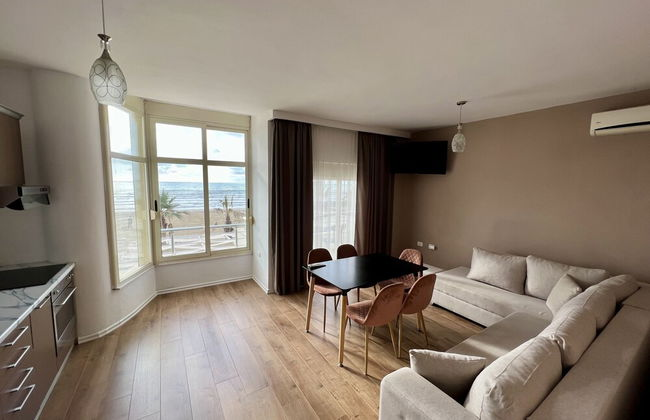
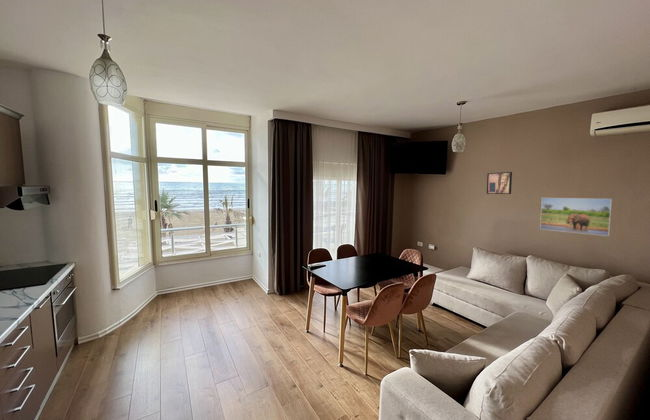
+ wall art [486,171,513,195]
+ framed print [539,197,613,237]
